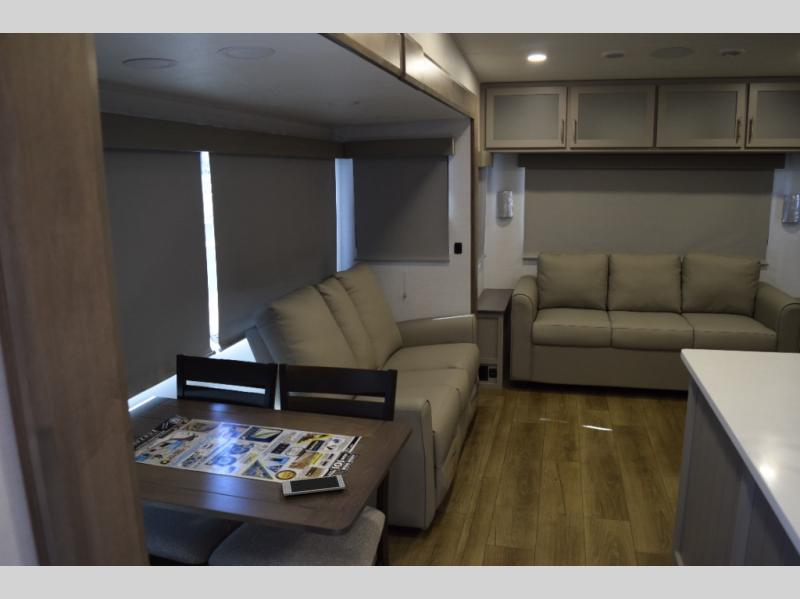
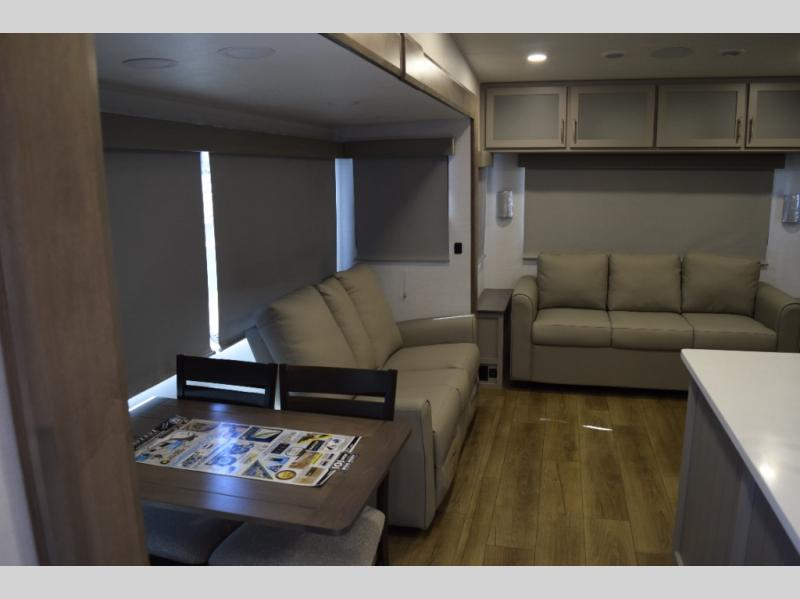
- cell phone [281,474,346,497]
